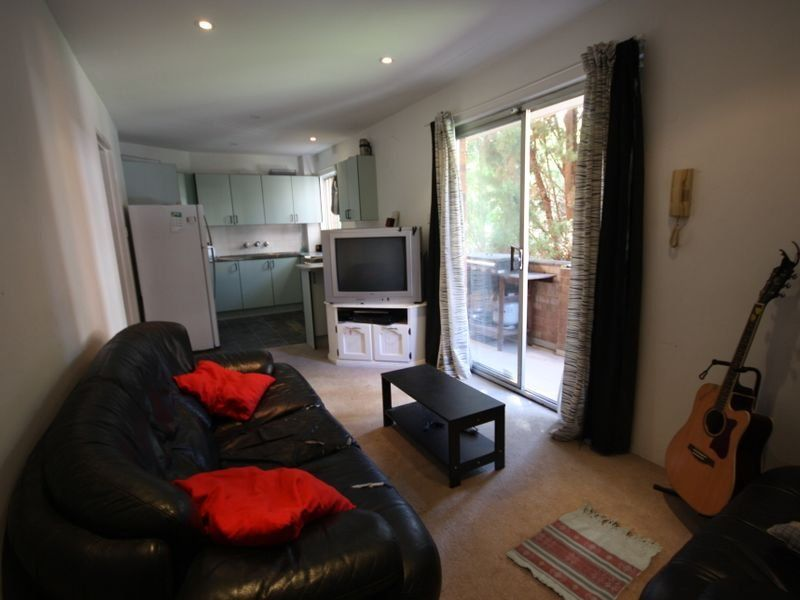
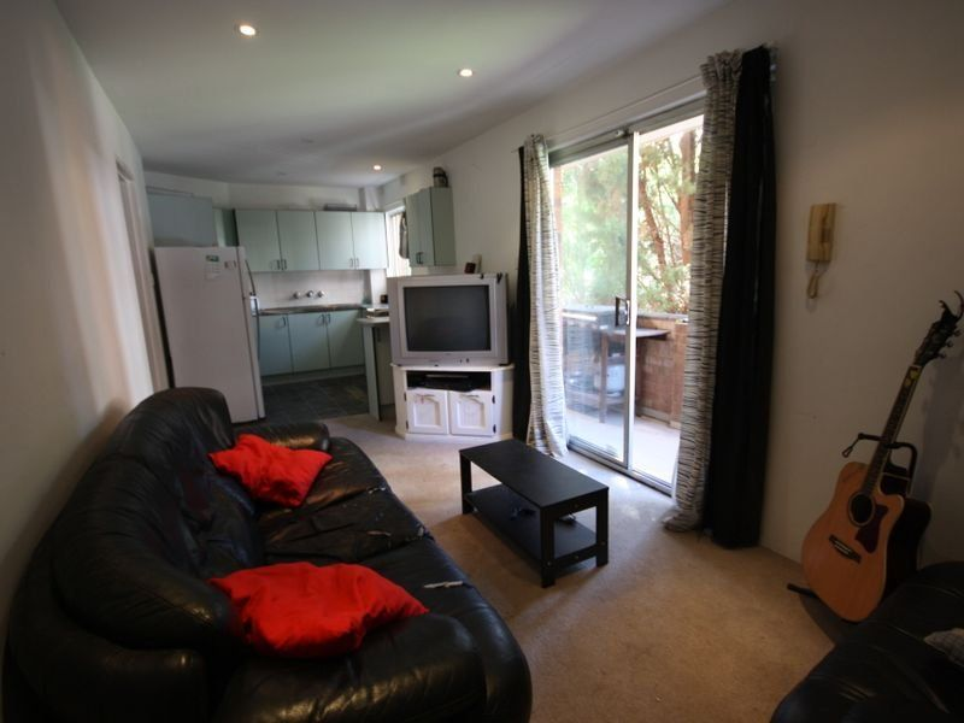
- rug [505,499,664,600]
